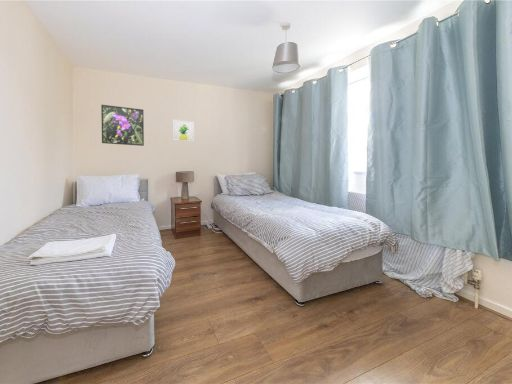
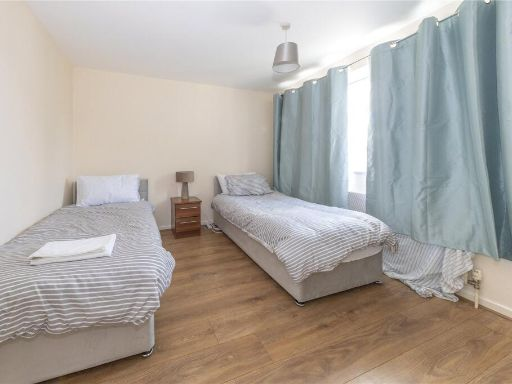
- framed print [100,104,145,147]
- wall art [172,119,195,143]
